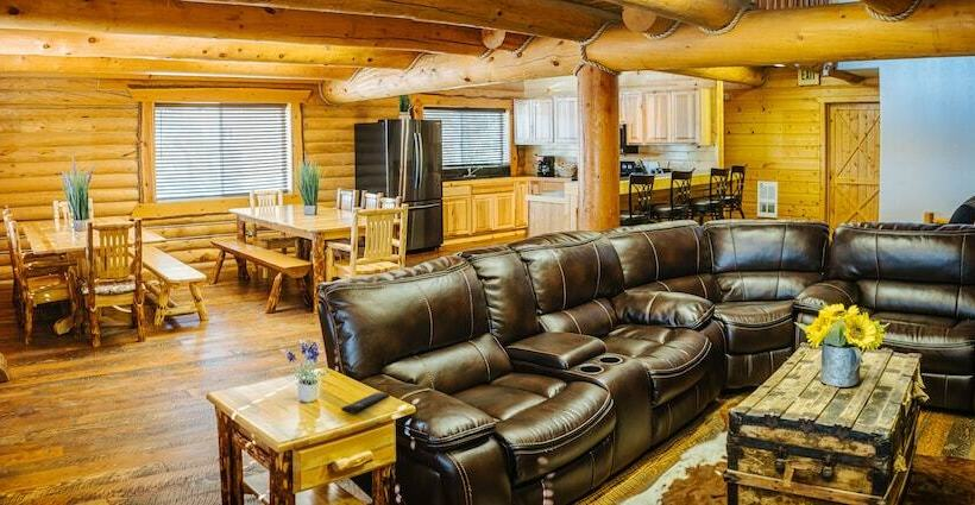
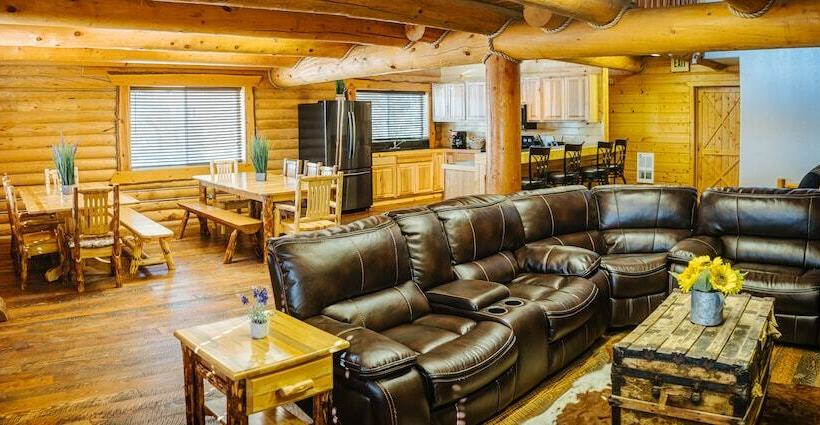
- remote control [340,391,391,414]
